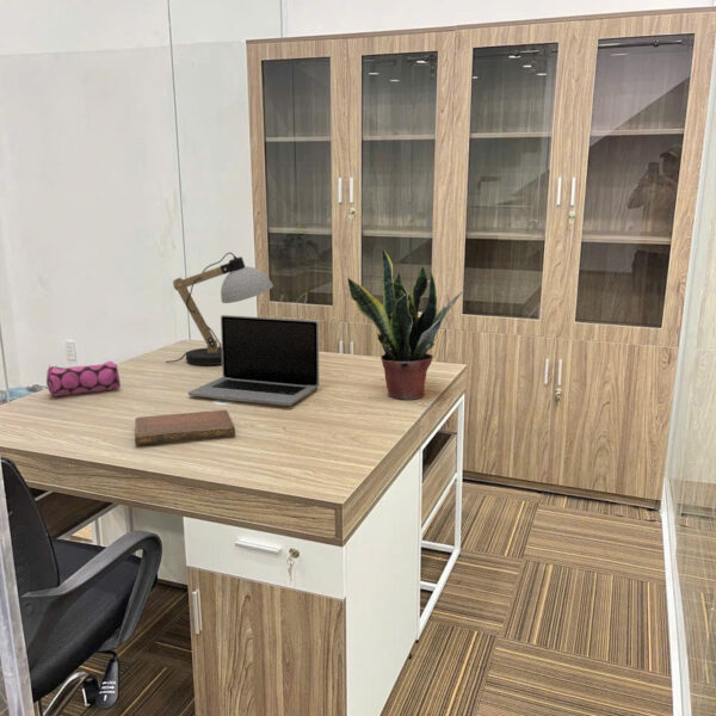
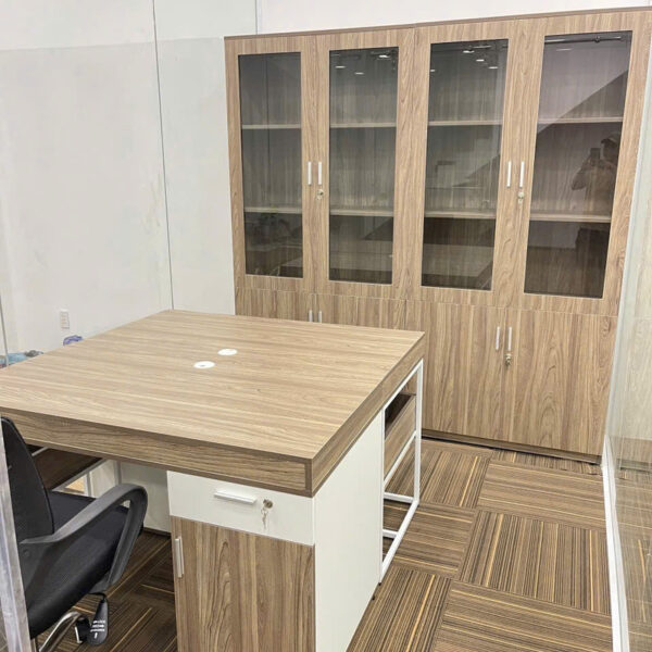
- notebook [134,409,236,446]
- pencil case [45,360,122,397]
- desk lamp [165,252,274,366]
- laptop [187,314,320,407]
- potted plant [347,248,464,401]
